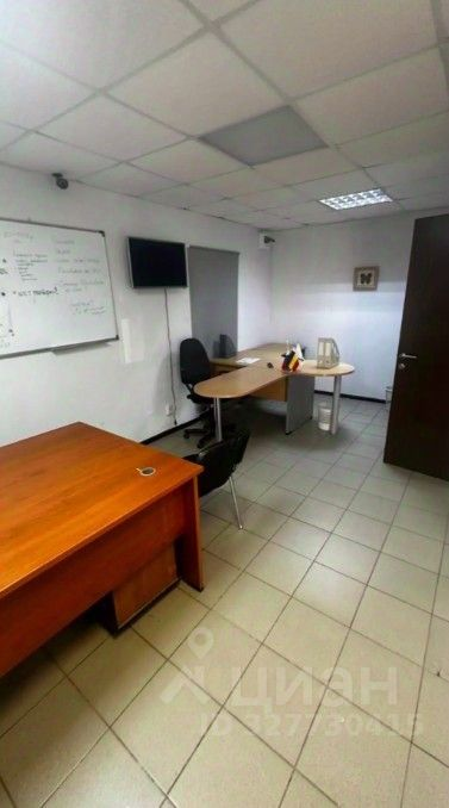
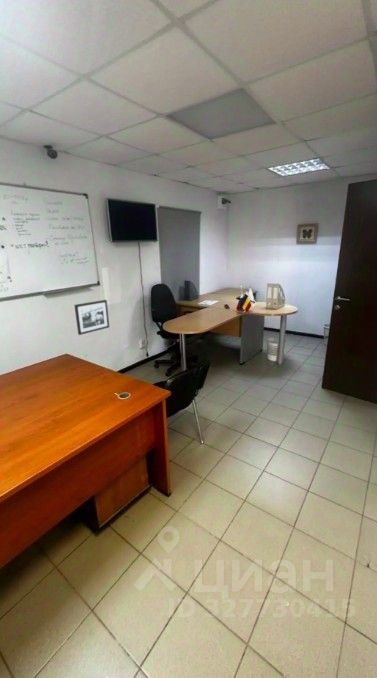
+ picture frame [73,299,110,336]
